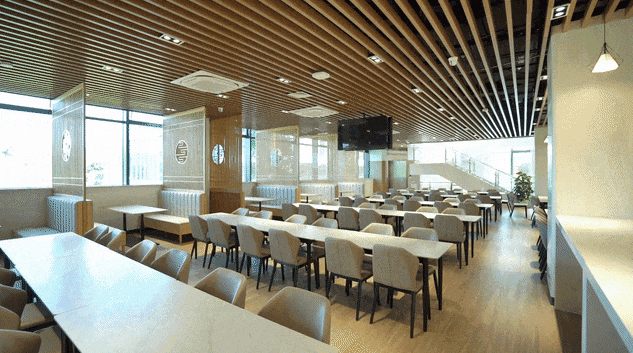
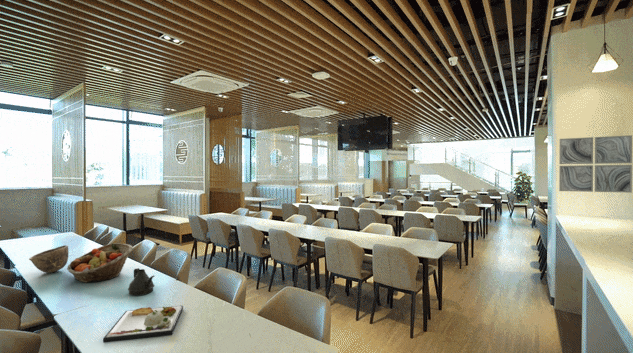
+ fruit basket [66,242,134,284]
+ teapot [127,267,156,297]
+ bowl [28,244,70,274]
+ wall art [558,134,633,194]
+ dinner plate [102,305,184,344]
